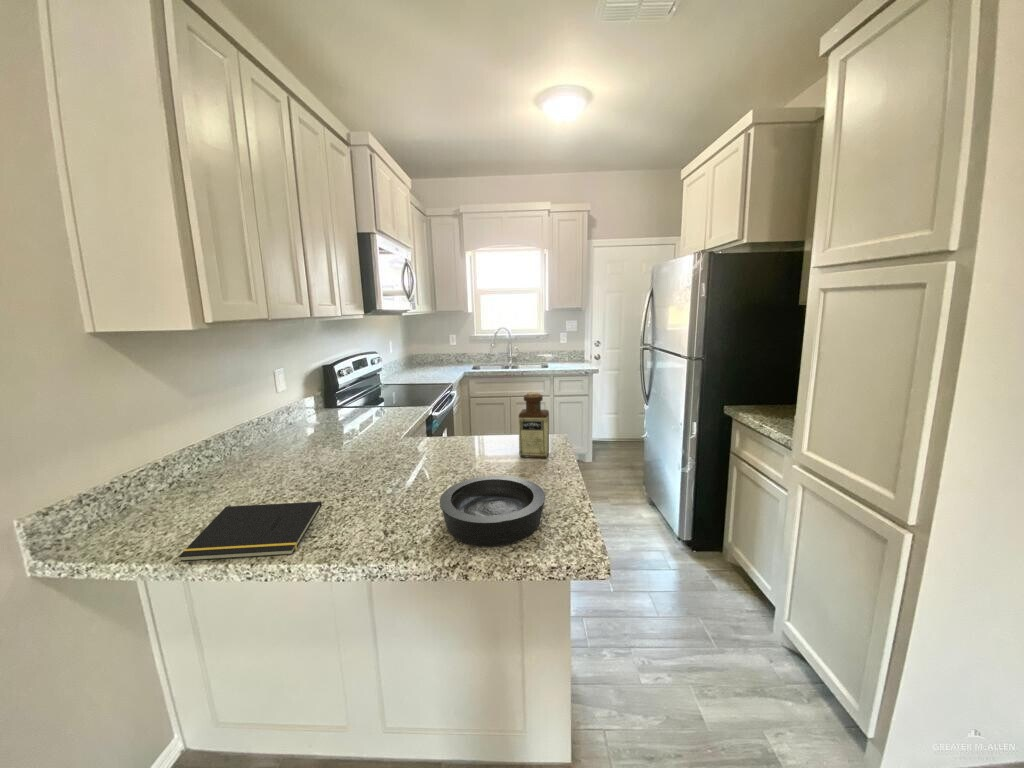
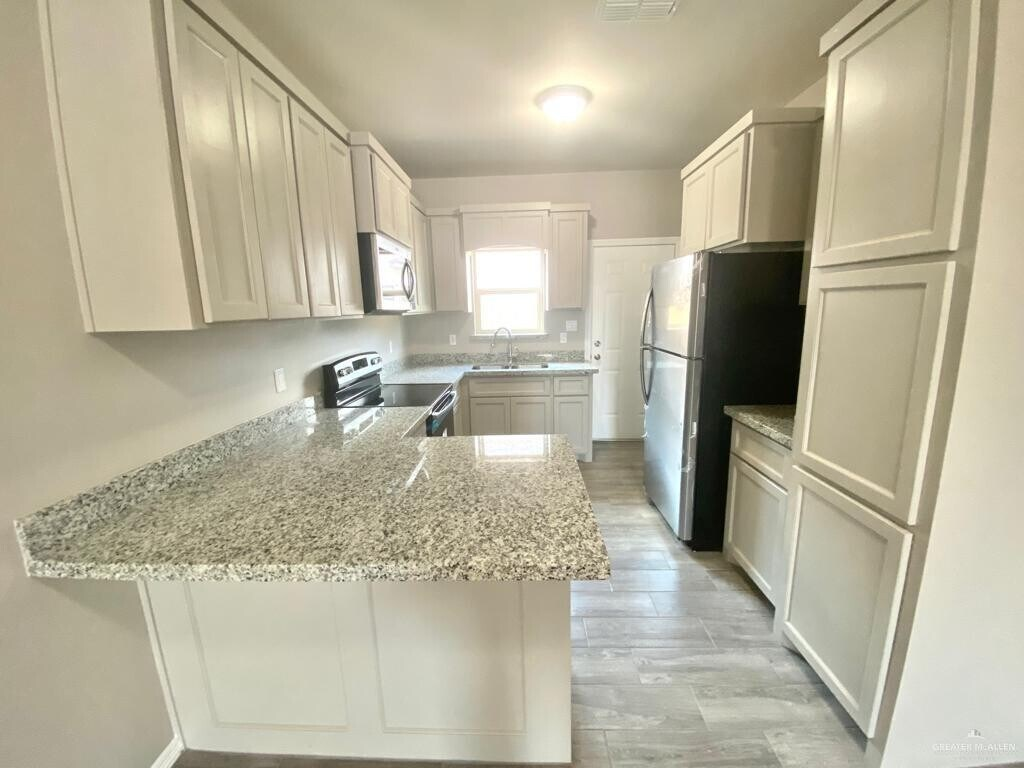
- notepad [178,501,323,563]
- bowl [439,475,546,548]
- bottle [518,391,550,459]
